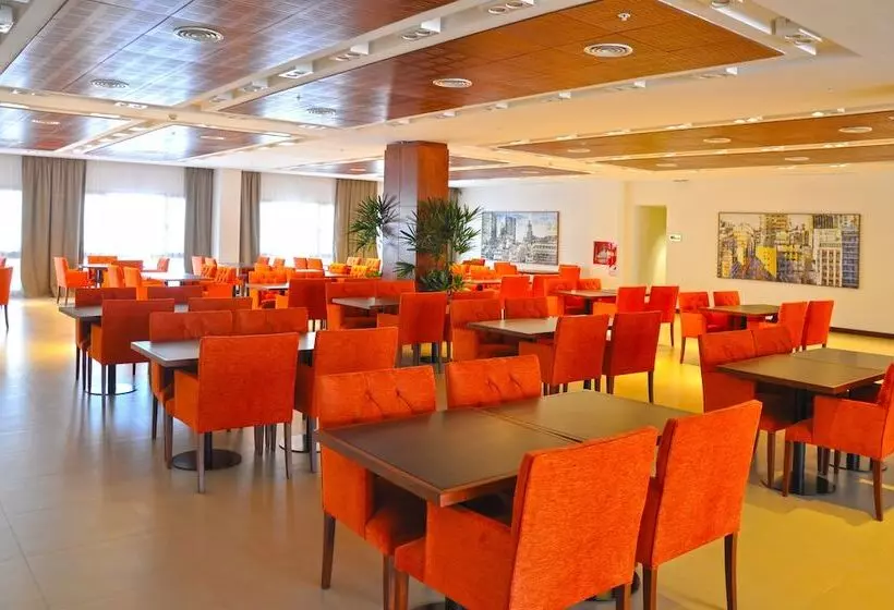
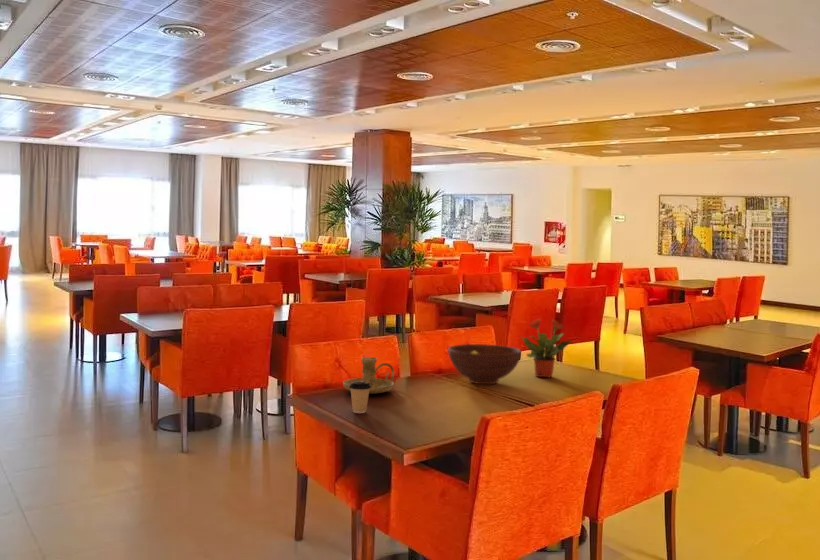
+ potted plant [519,317,573,379]
+ coffee cup [349,382,371,414]
+ fruit bowl [447,343,522,385]
+ candle holder [342,356,395,395]
